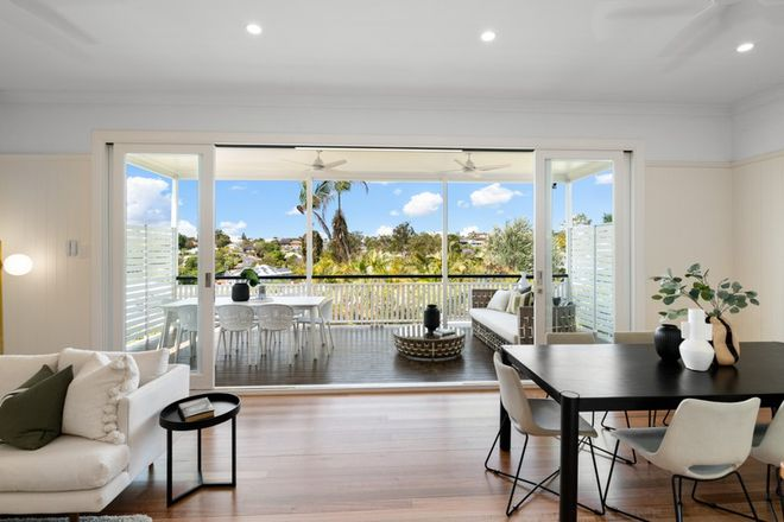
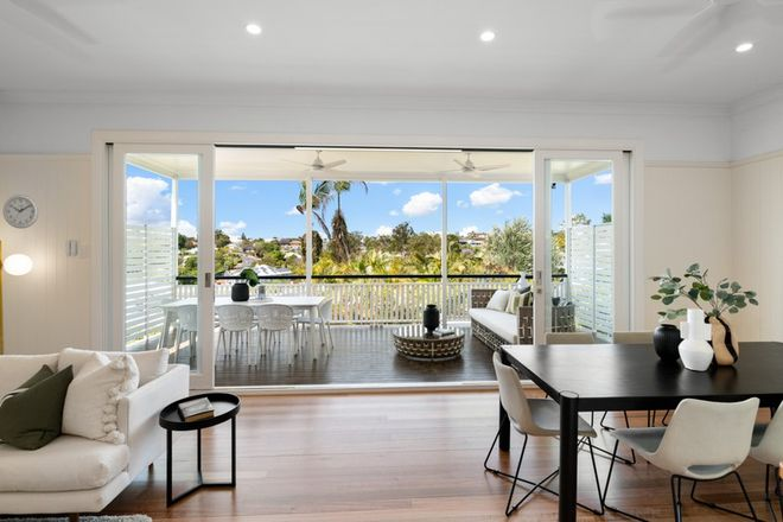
+ wall clock [2,193,40,230]
